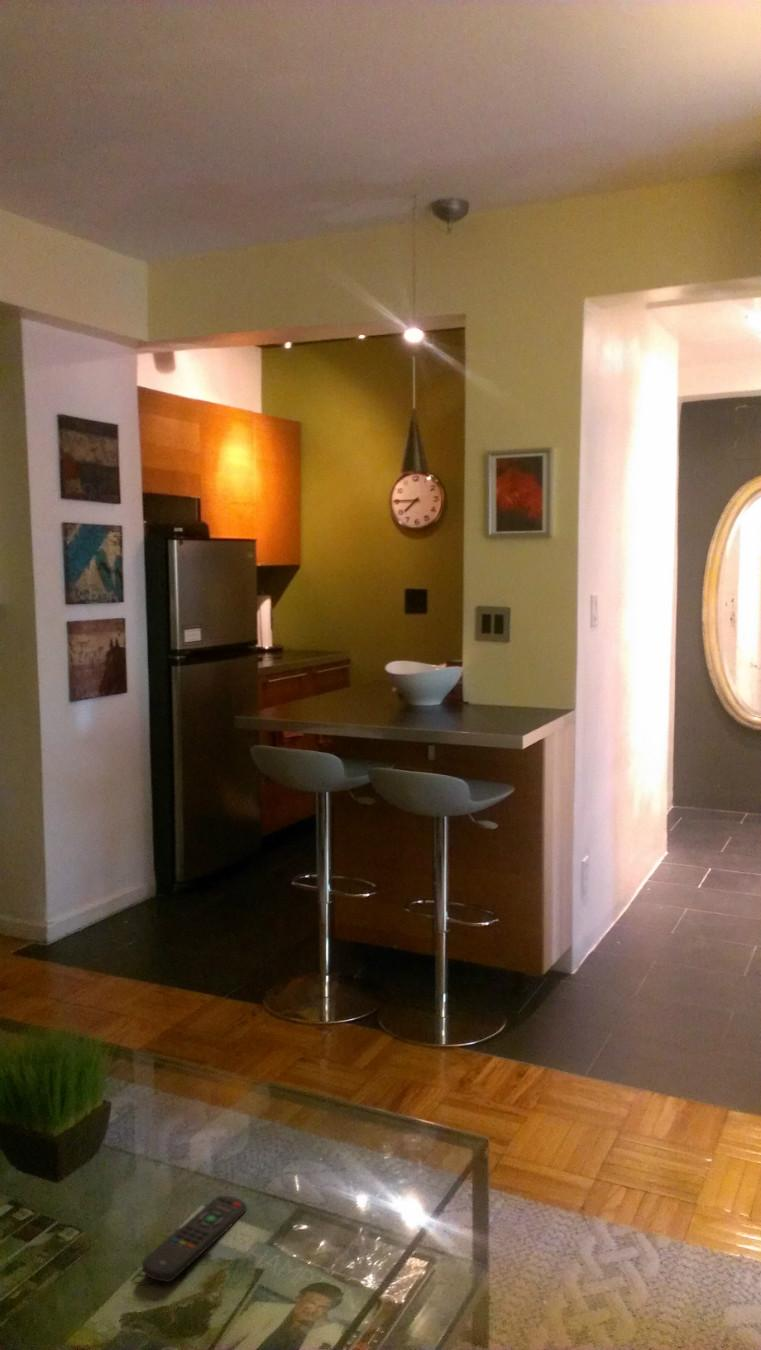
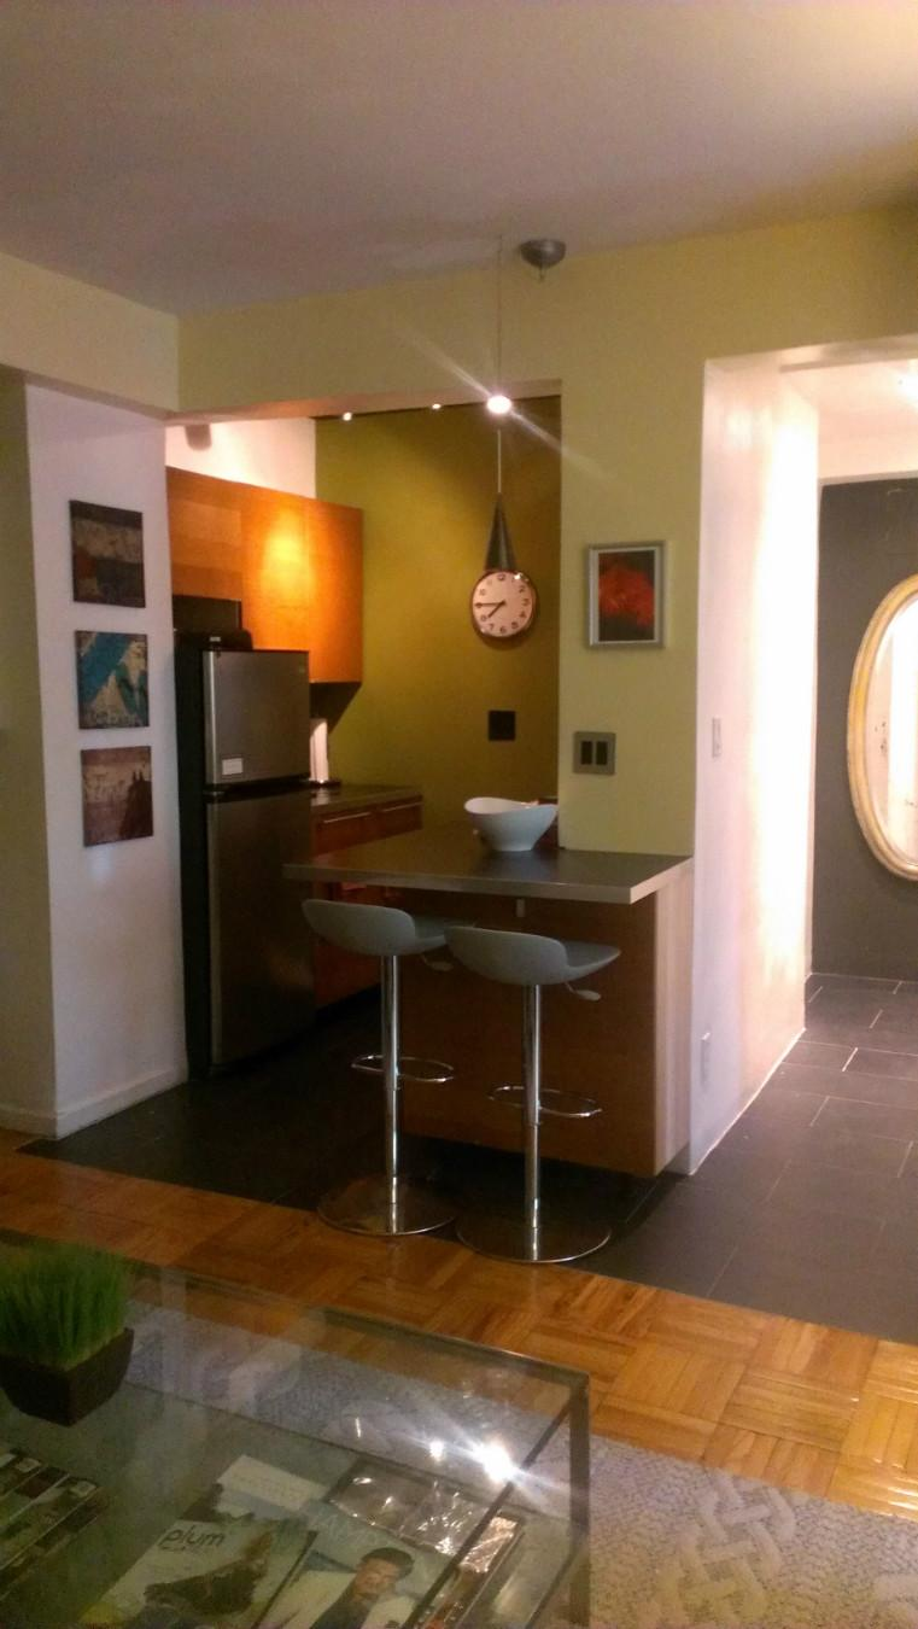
- remote control [141,1195,247,1283]
